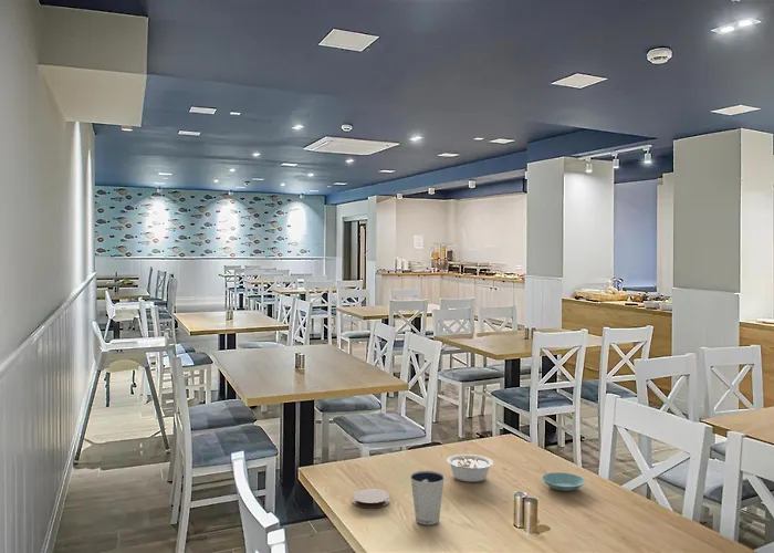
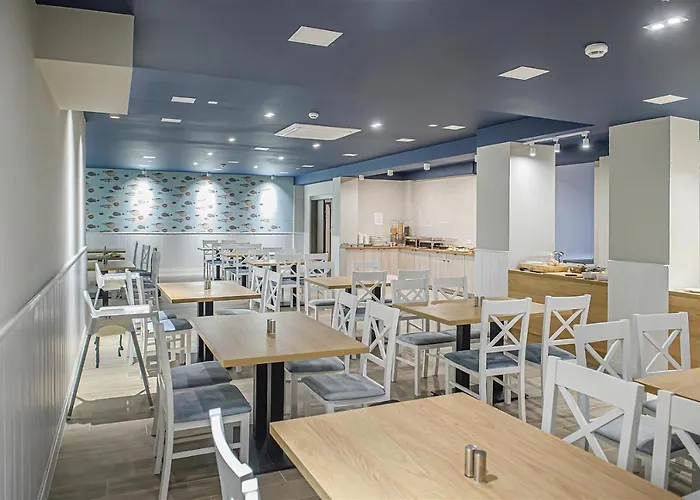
- legume [446,453,494,483]
- saucer [541,471,586,492]
- coaster [352,488,390,509]
- dixie cup [409,470,446,525]
